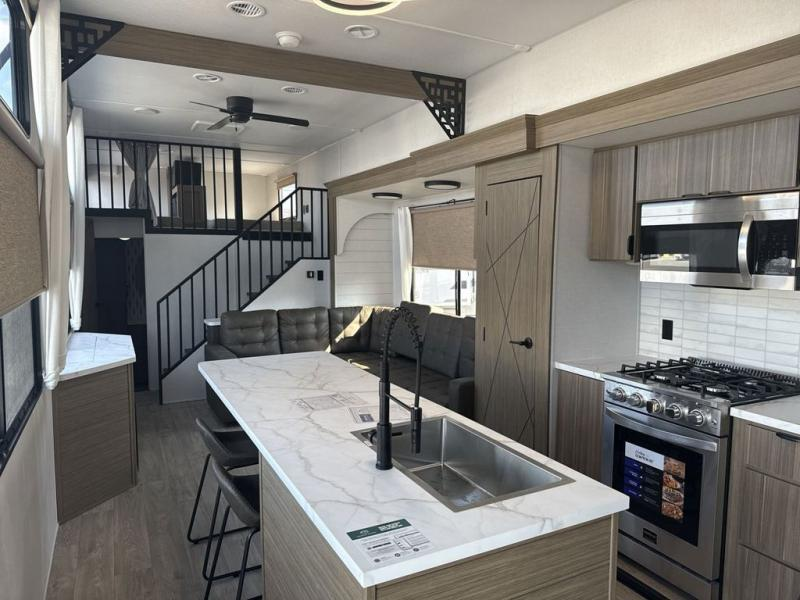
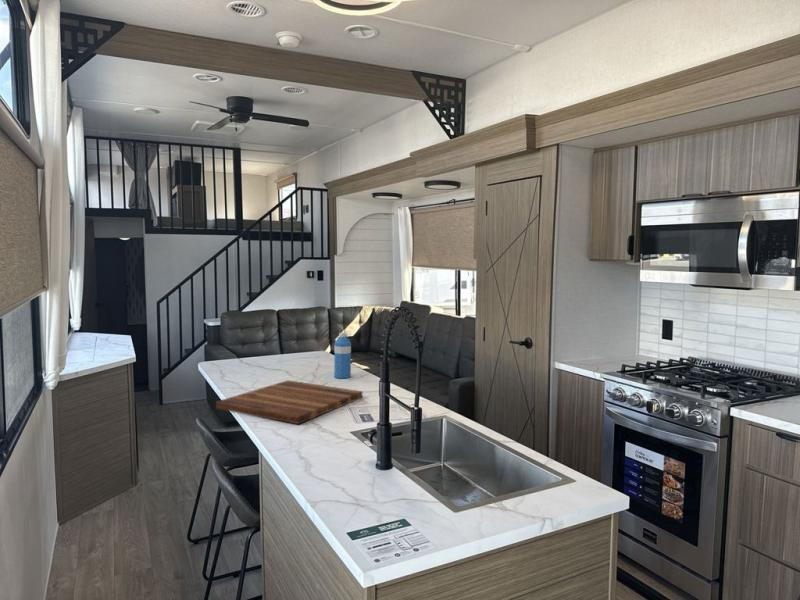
+ water bottle [333,332,352,380]
+ cutting board [215,379,363,425]
